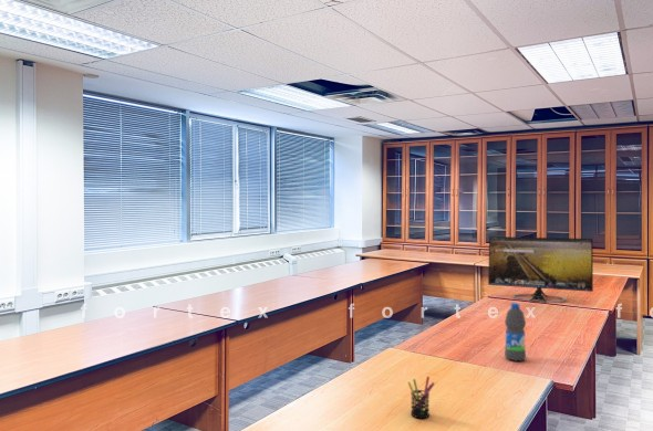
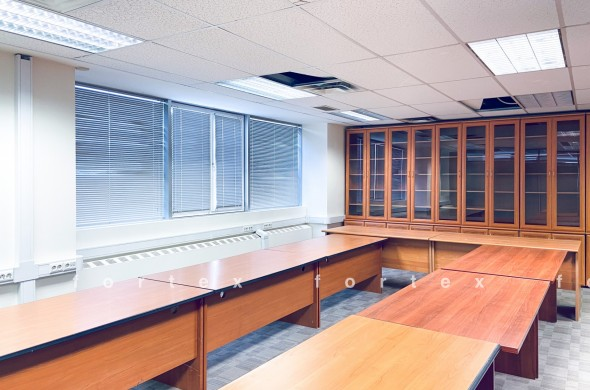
- water bottle [504,302,527,362]
- pen holder [406,375,435,419]
- computer monitor [487,235,594,303]
